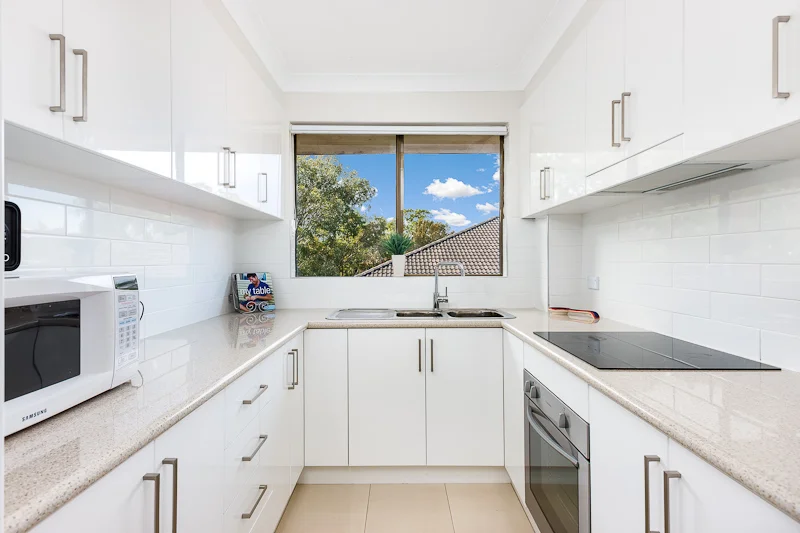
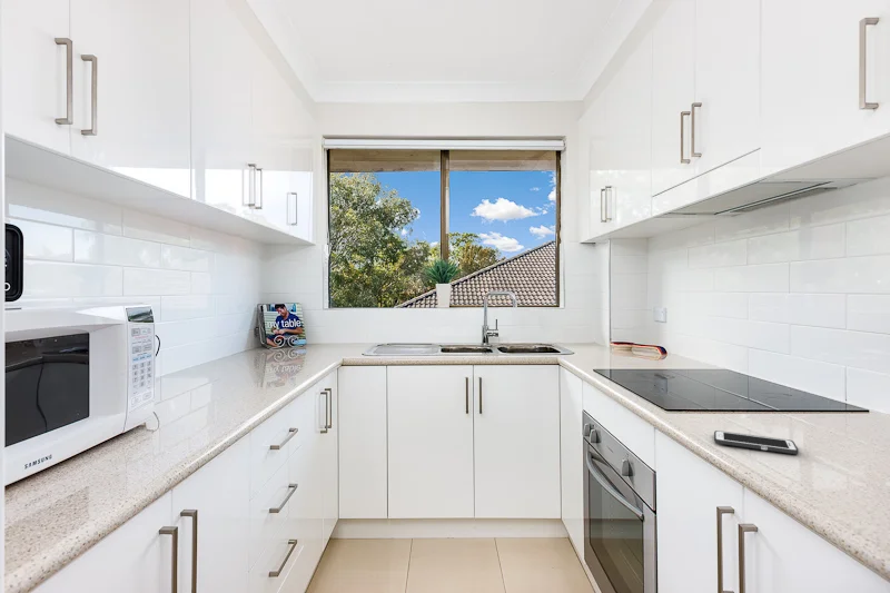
+ cell phone [713,429,800,455]
